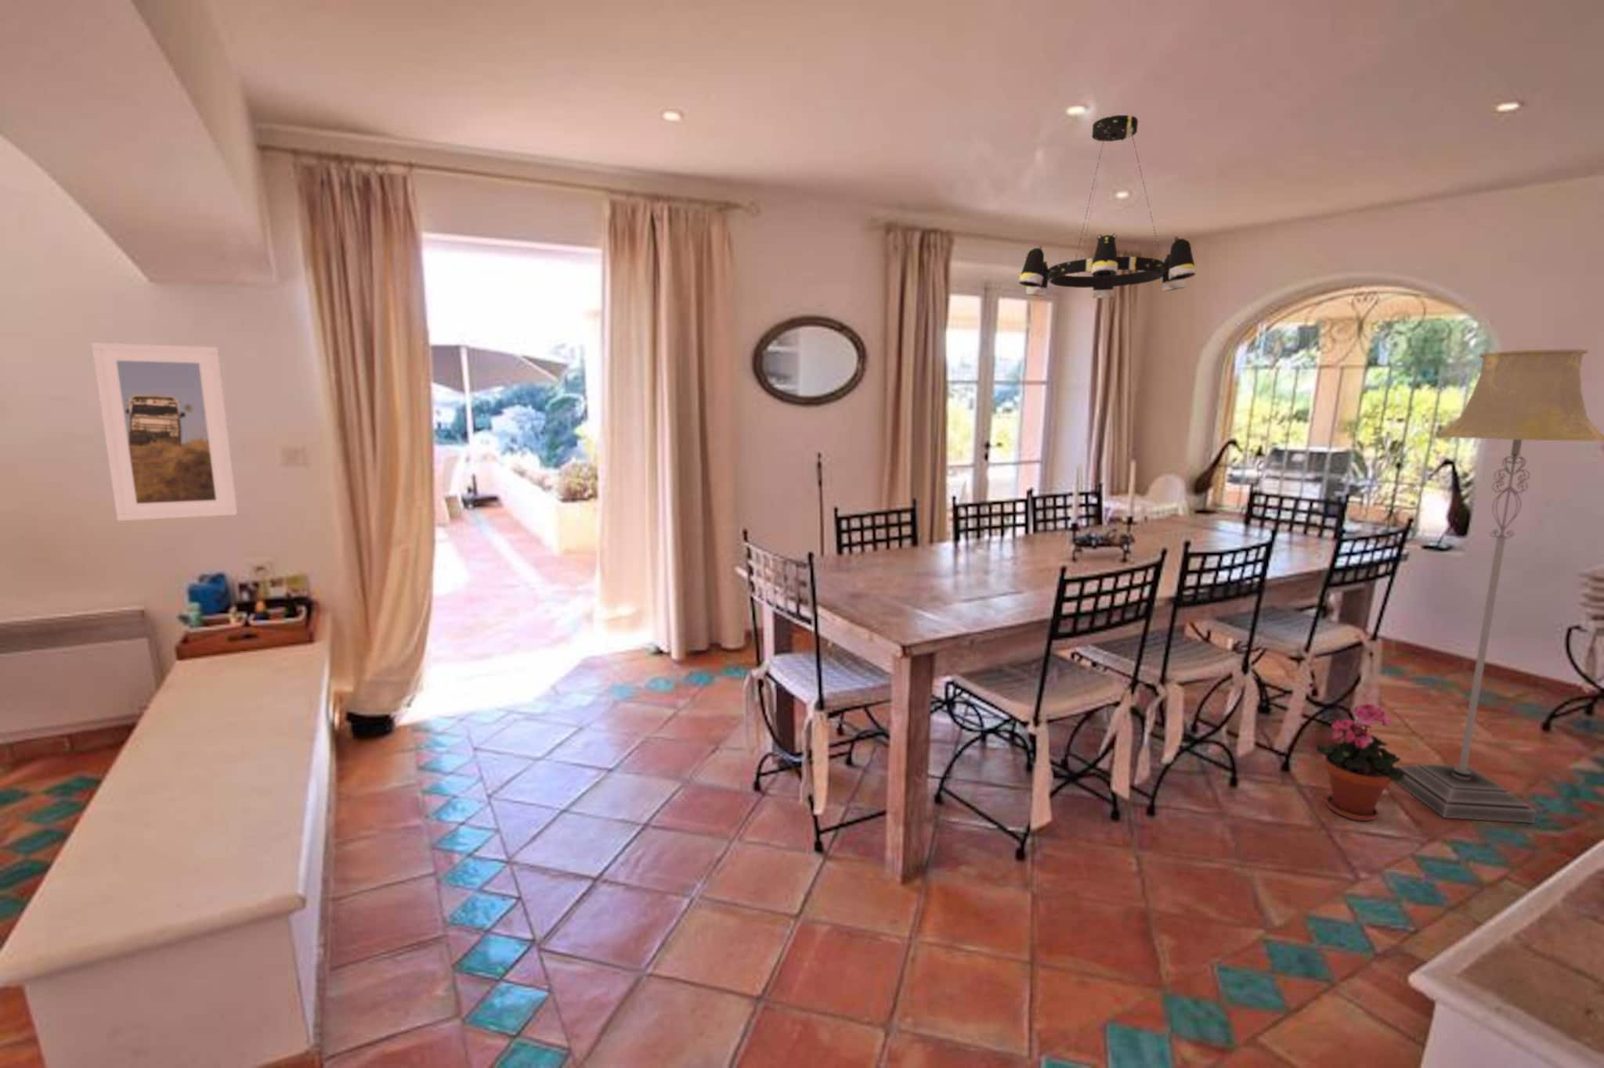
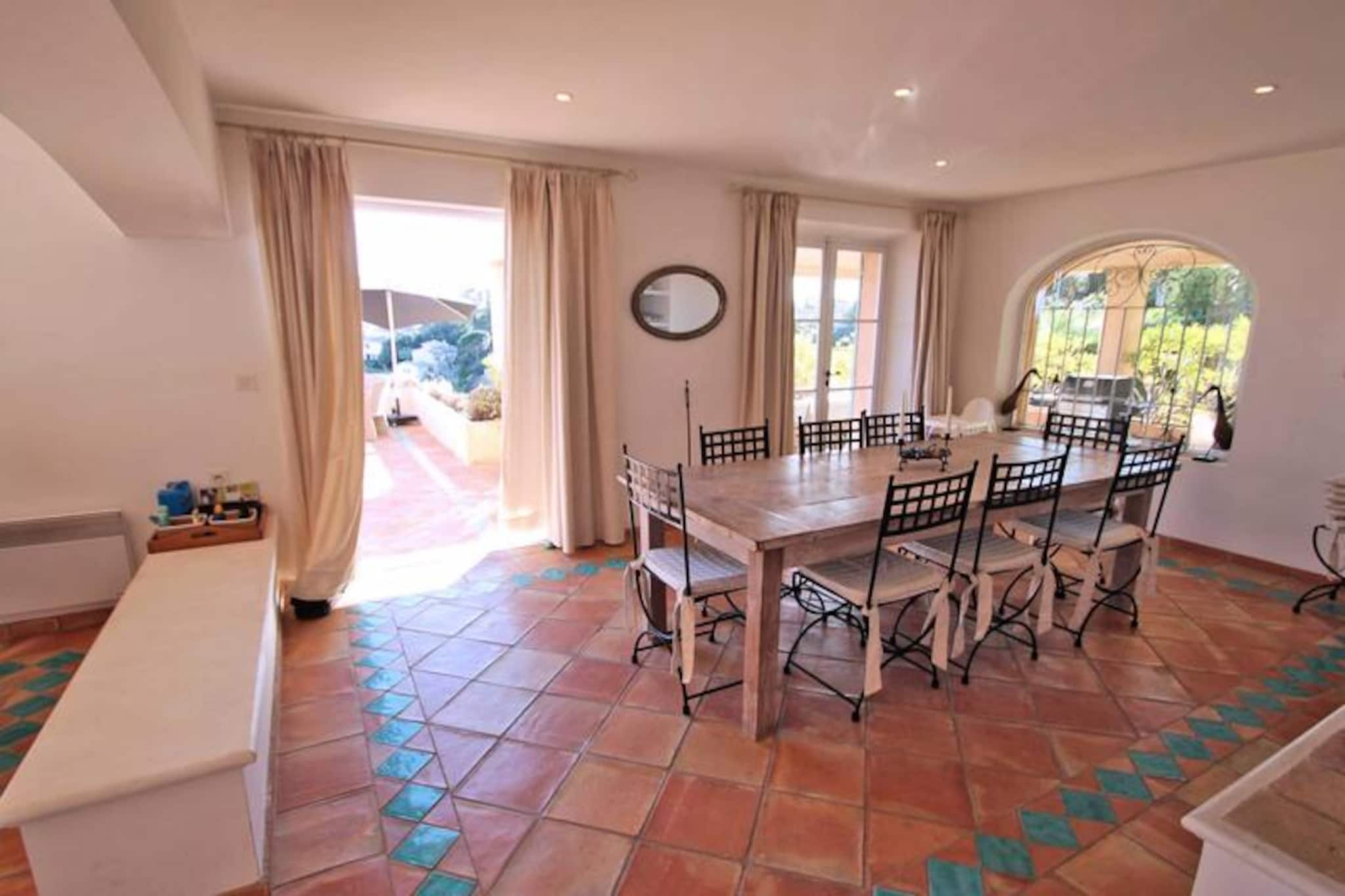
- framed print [91,342,239,521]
- chandelier [1018,114,1196,299]
- floor lamp [1394,348,1604,824]
- potted plant [1315,702,1405,821]
